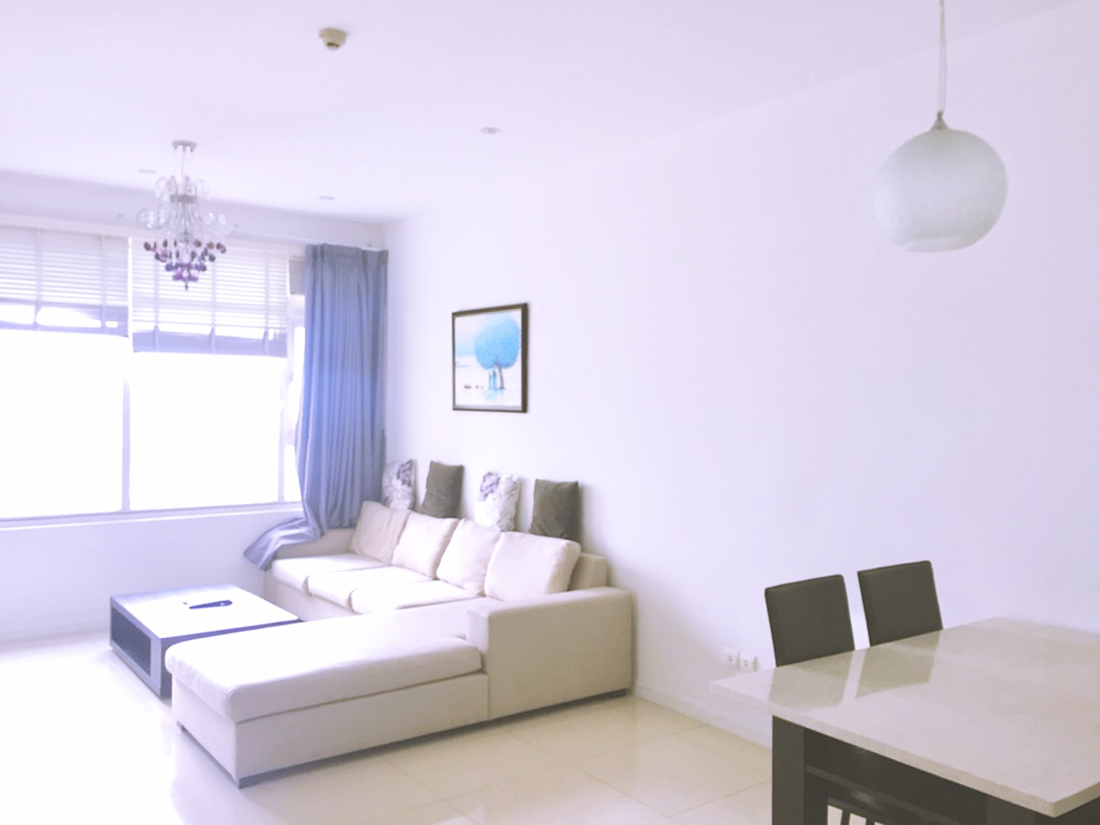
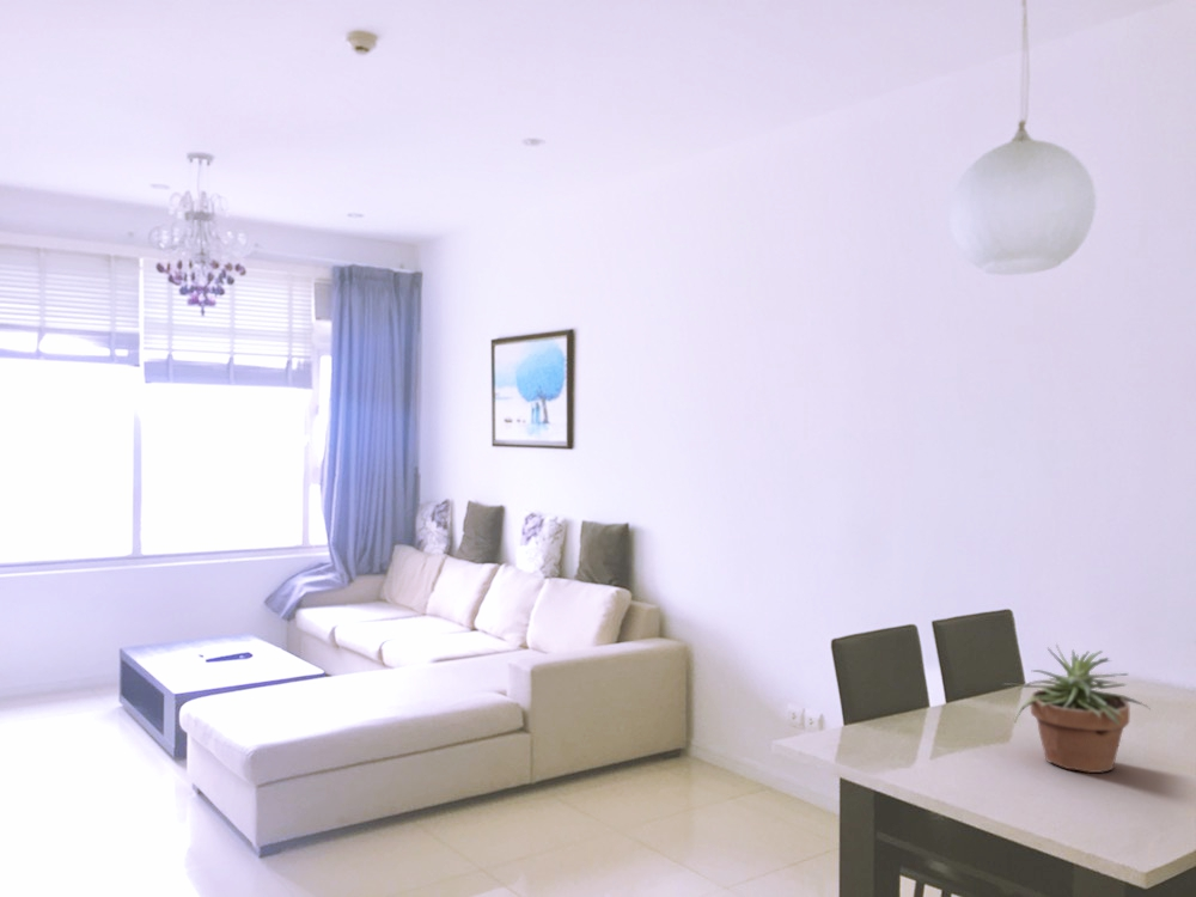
+ potted plant [1002,642,1153,774]
